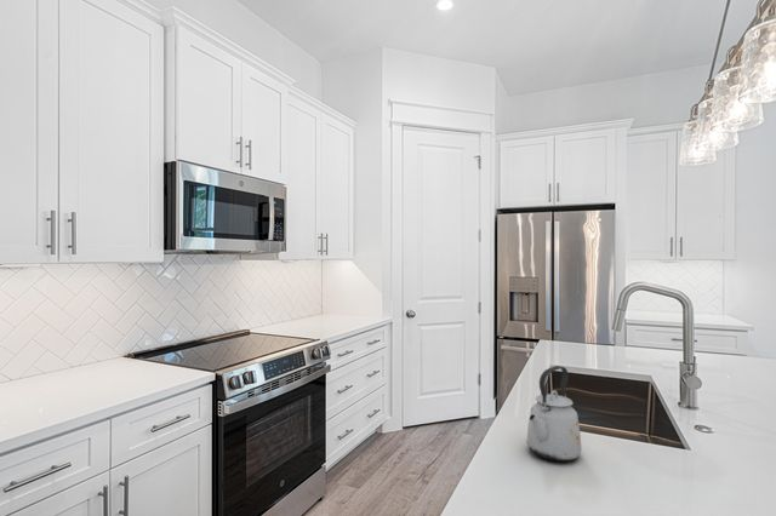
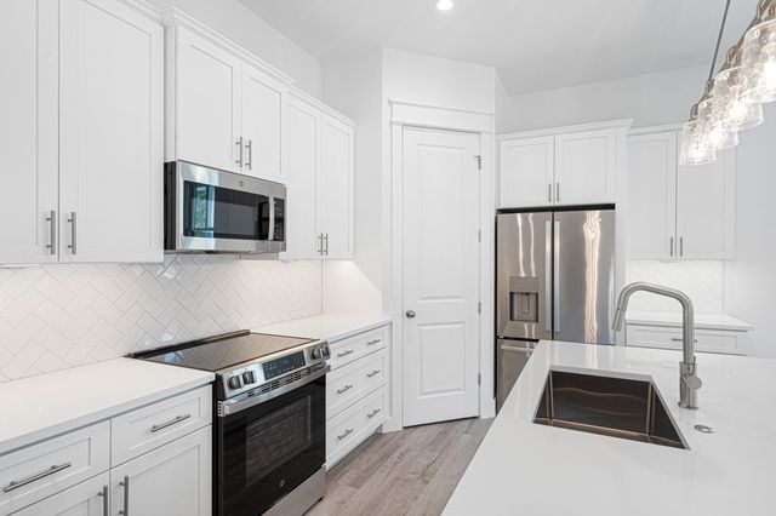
- kettle [525,365,583,463]
